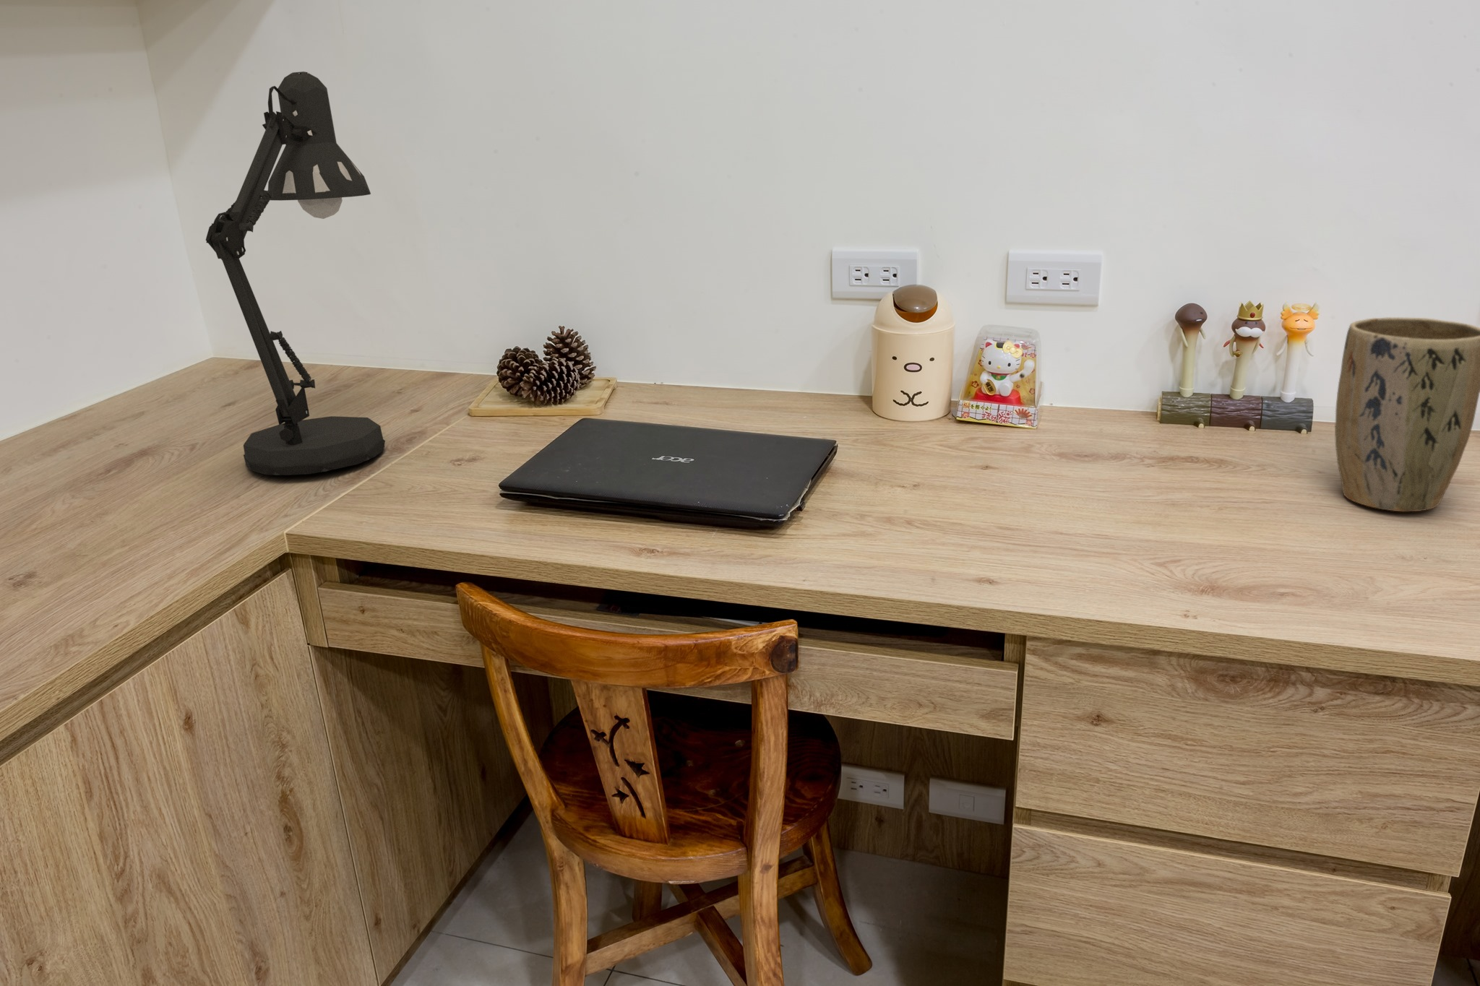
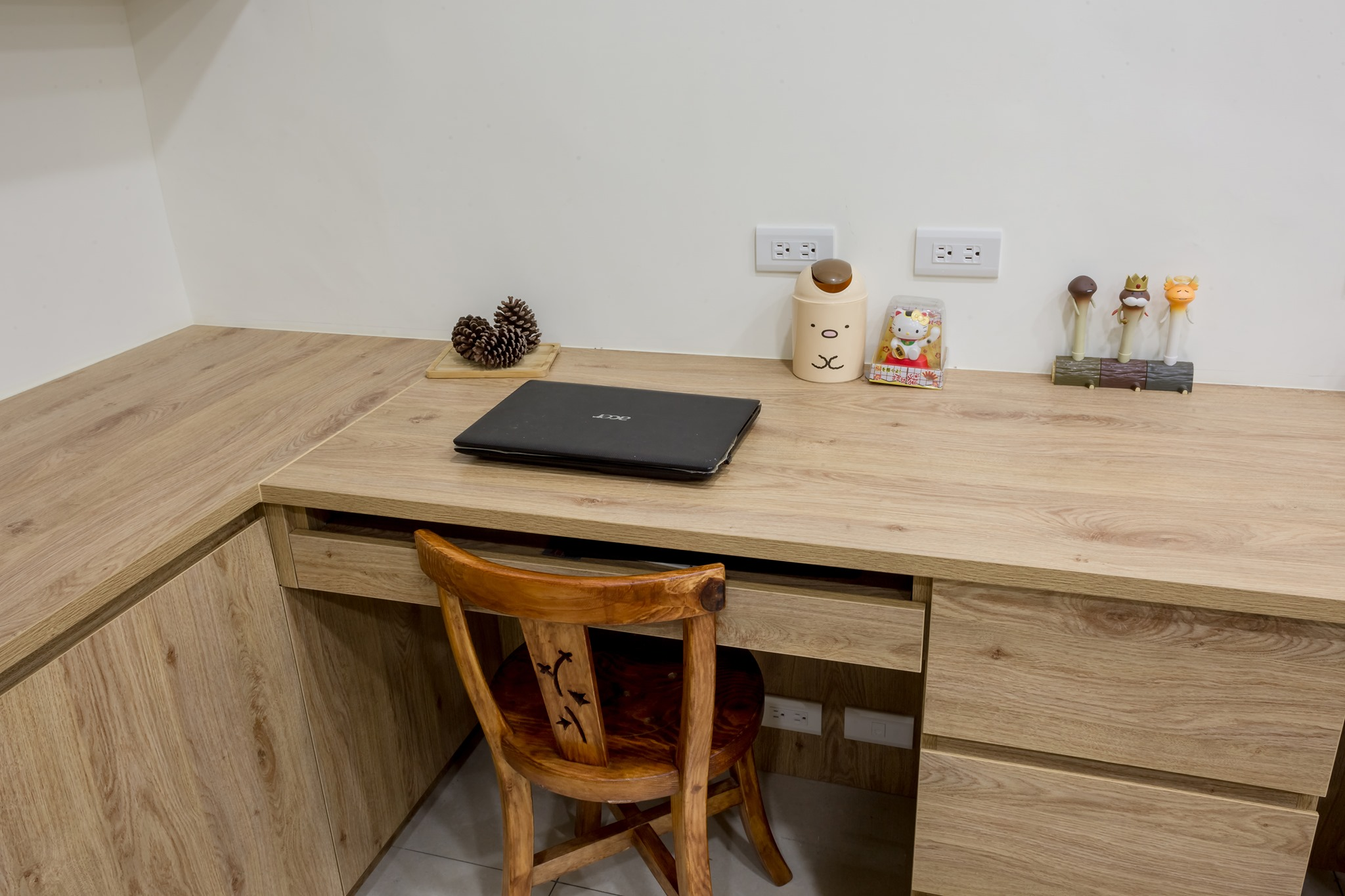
- desk lamp [206,70,386,476]
- plant pot [1334,317,1480,512]
